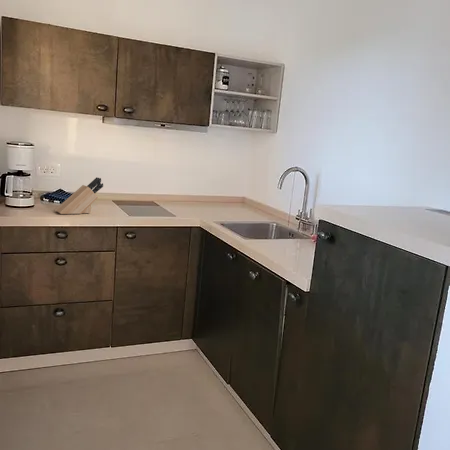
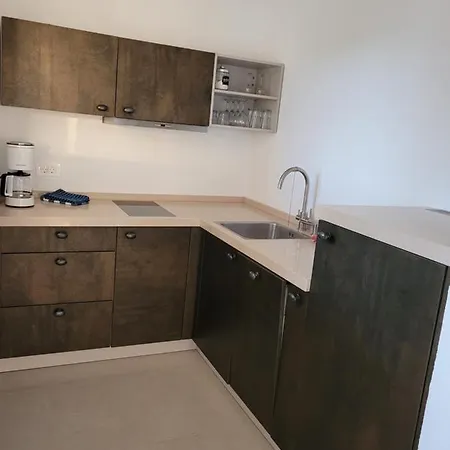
- knife block [54,176,104,215]
